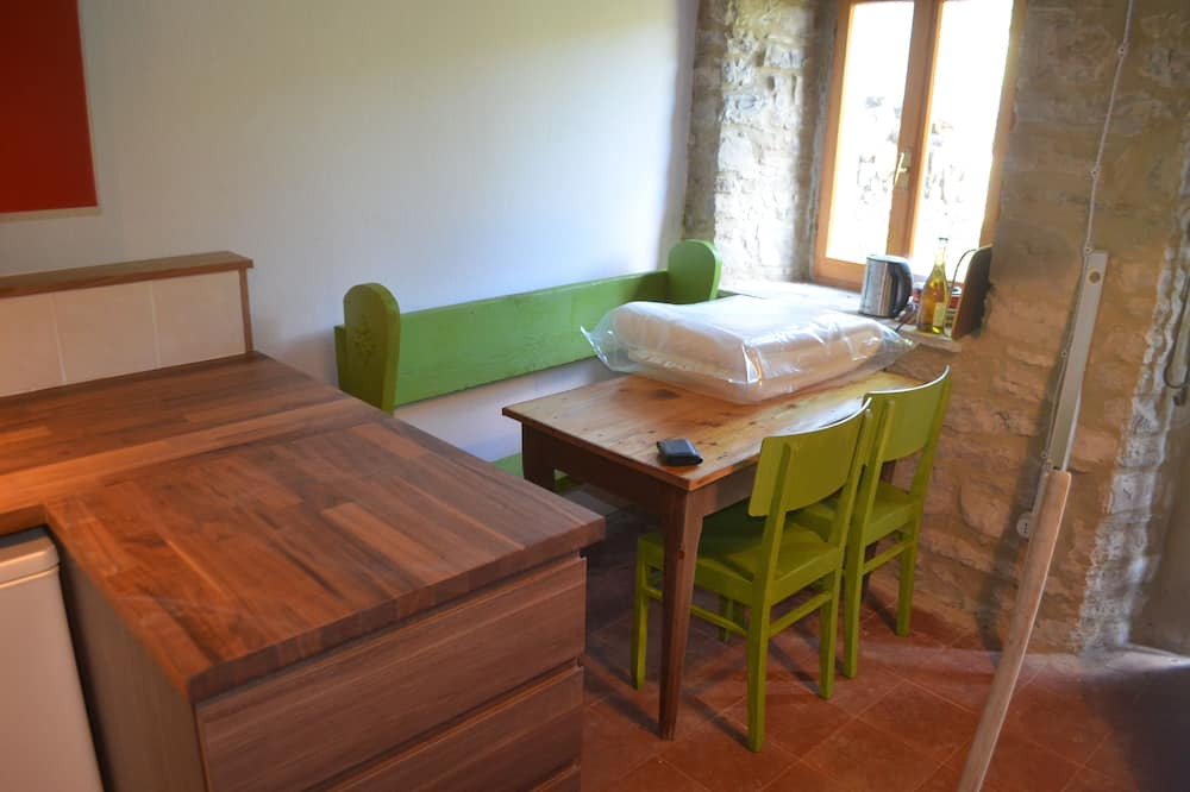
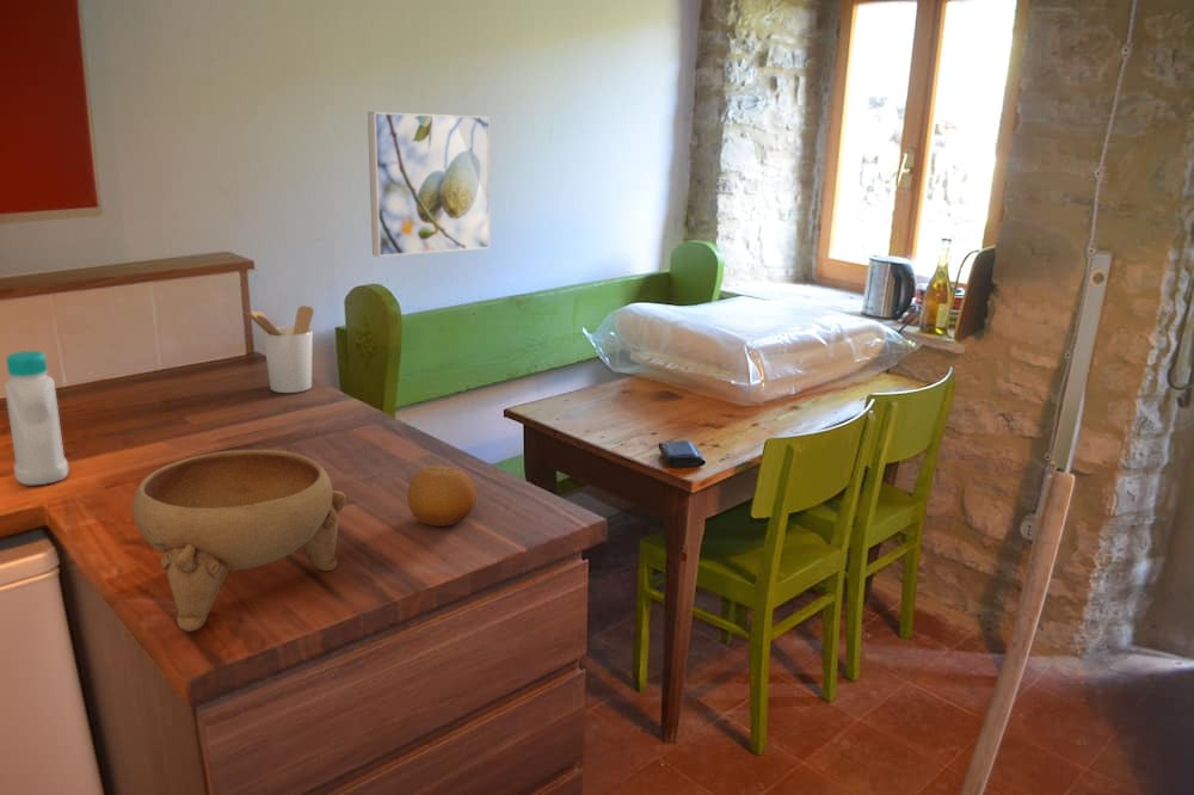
+ fruit [407,464,478,528]
+ bottle [4,350,69,486]
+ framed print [367,111,491,258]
+ utensil holder [244,304,315,394]
+ bowl [131,449,347,633]
